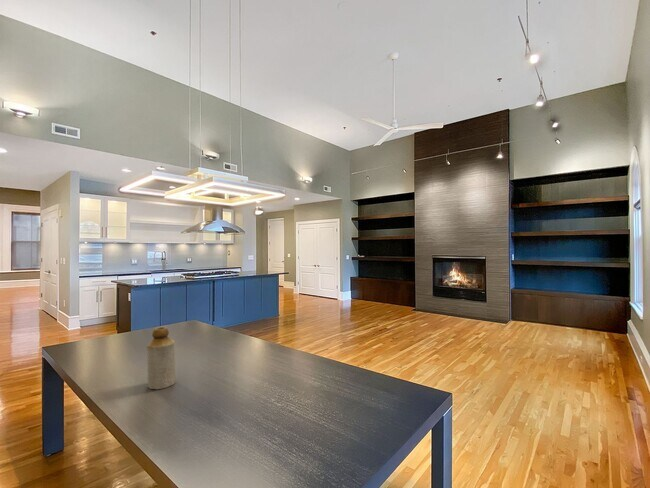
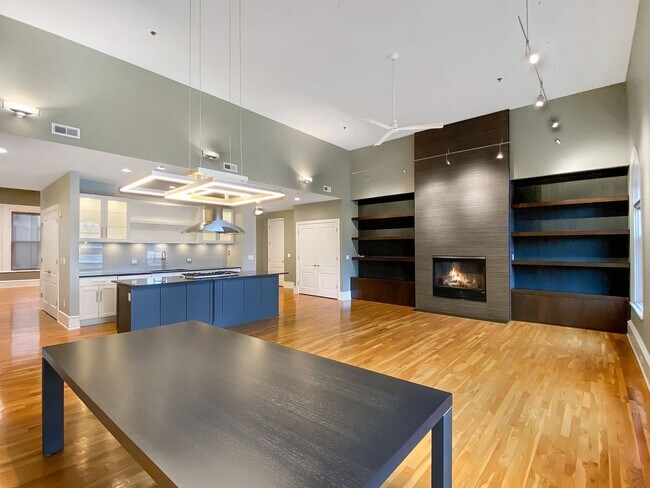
- bottle [146,326,177,390]
